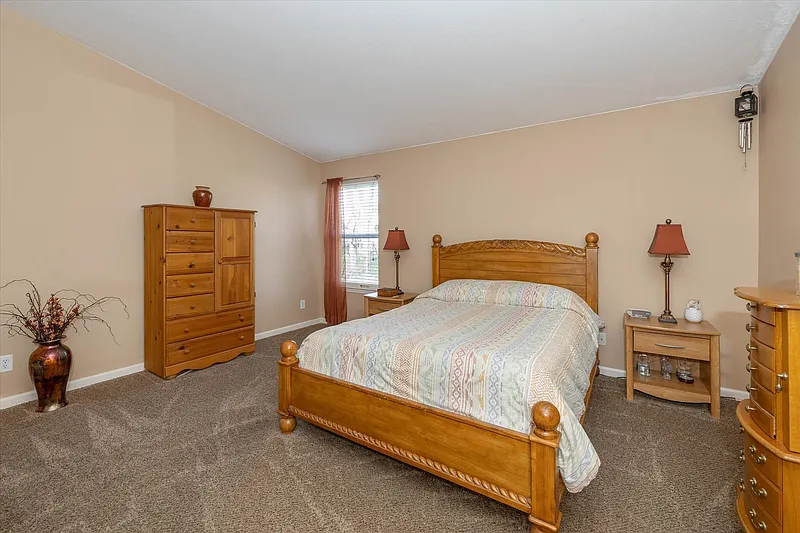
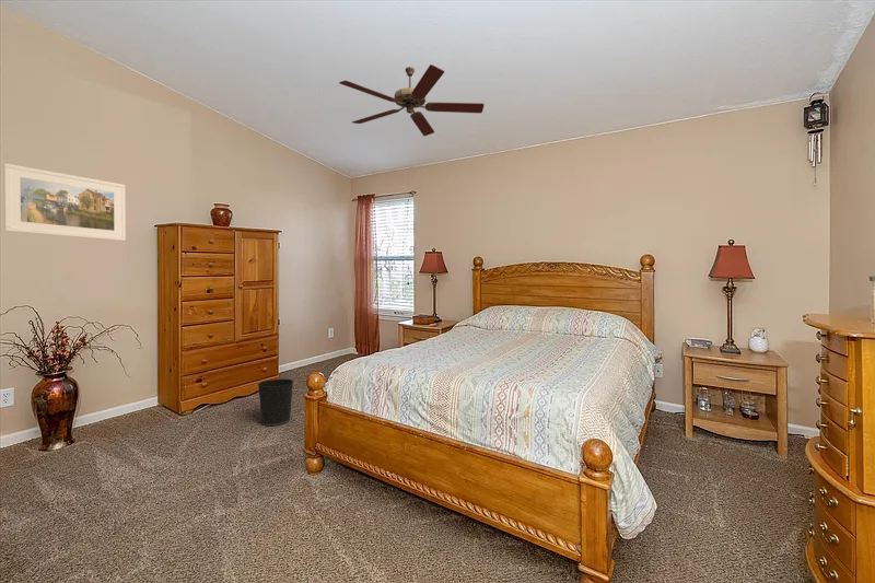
+ wastebasket [257,377,294,427]
+ ceiling fan [338,63,485,137]
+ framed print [3,162,127,242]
